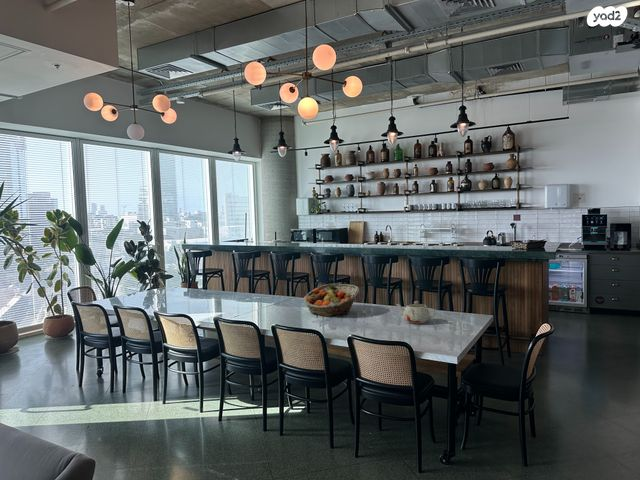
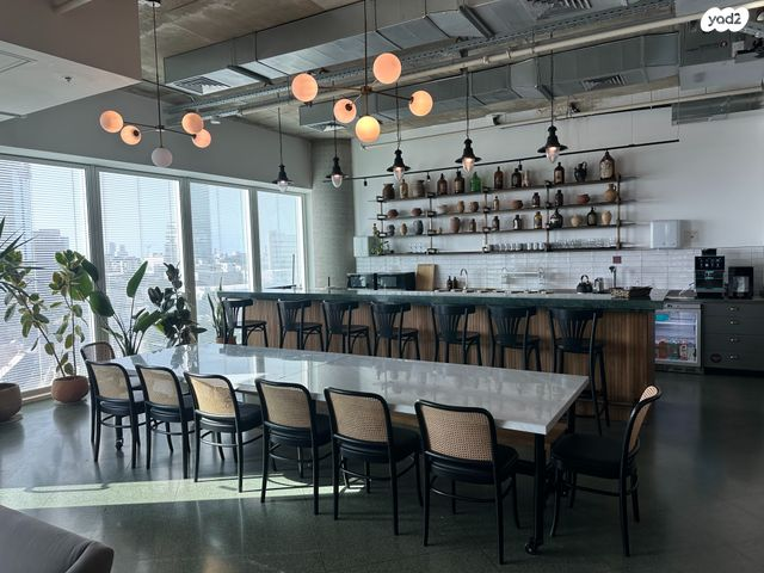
- teapot [395,300,437,324]
- fruit basket [303,283,360,317]
